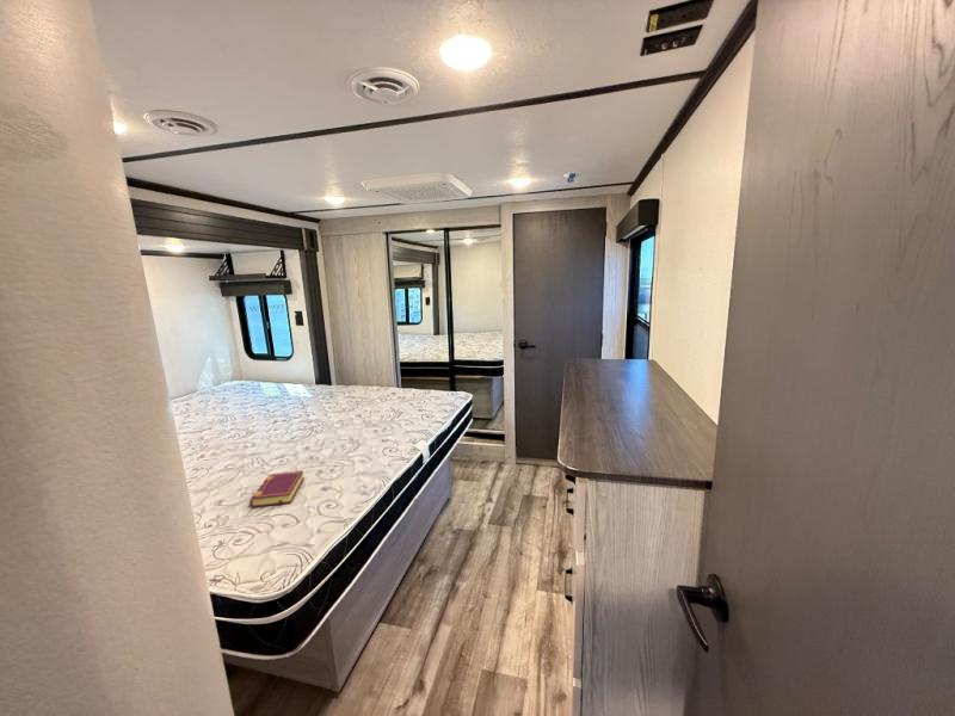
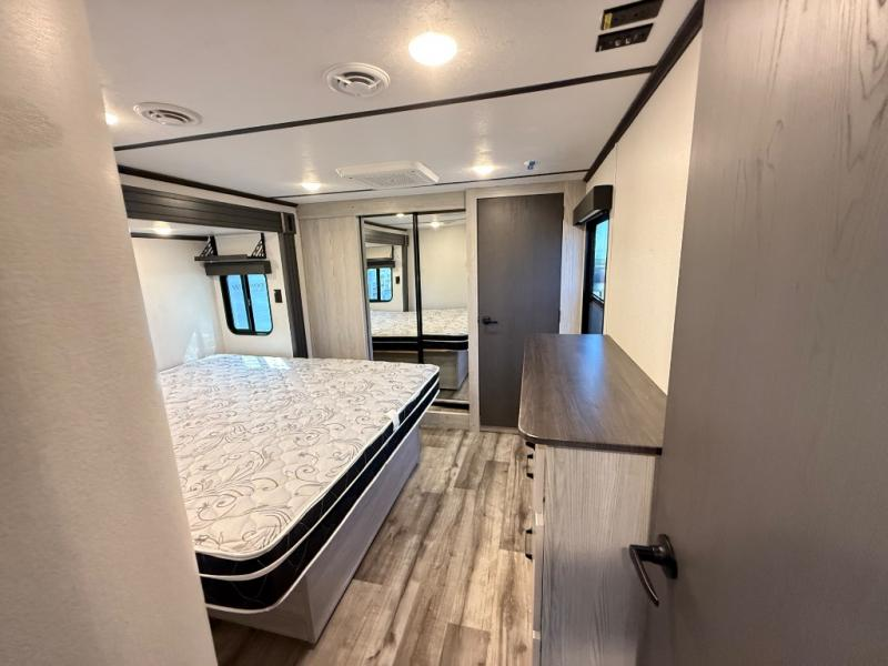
- book [248,470,306,508]
